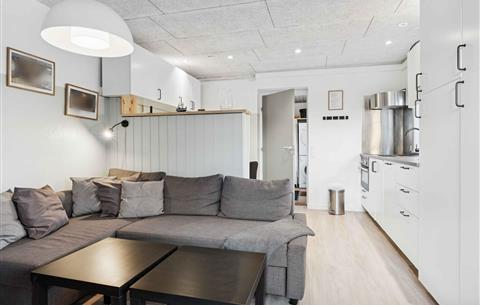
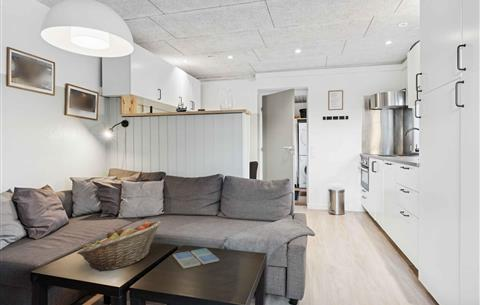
+ drink coaster [172,247,220,270]
+ fruit basket [76,220,162,272]
